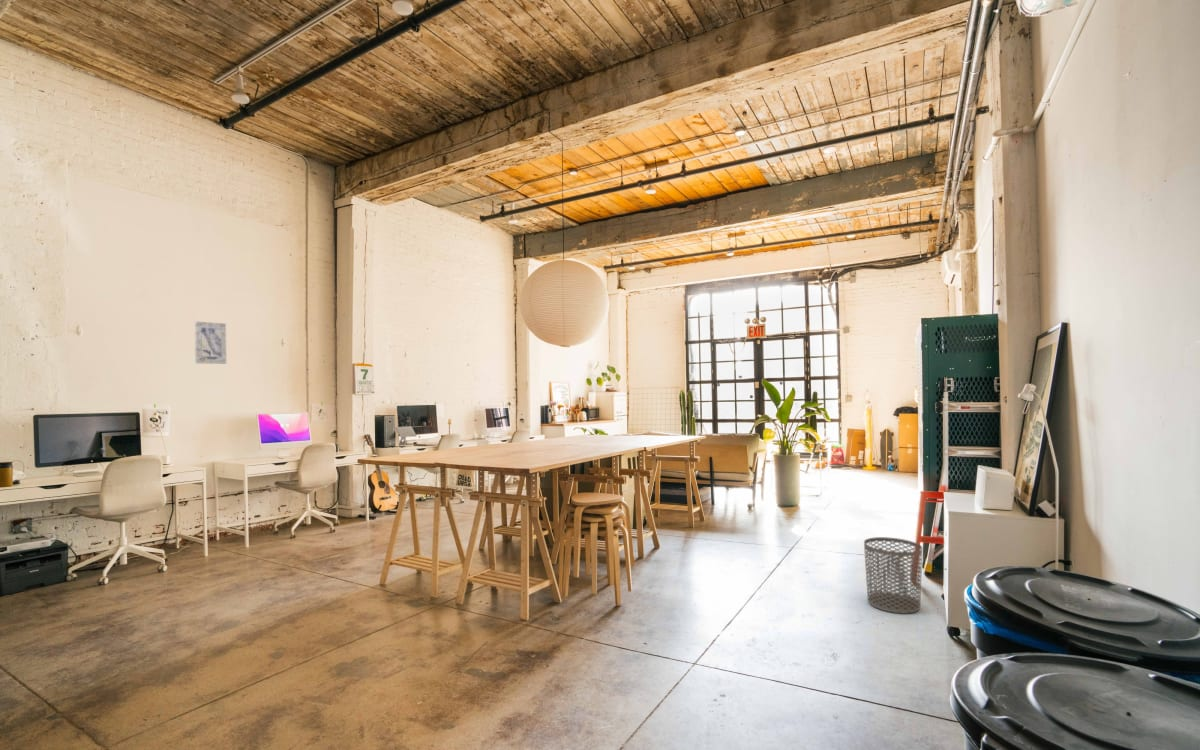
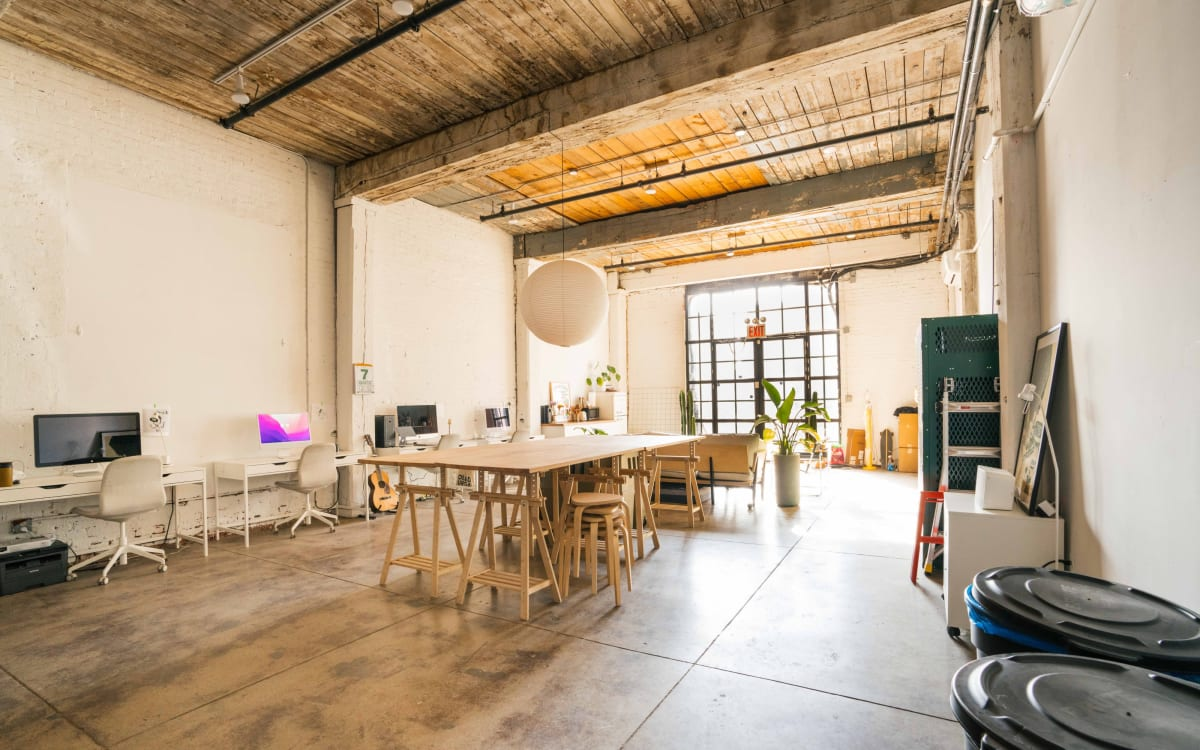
- waste bin [863,536,923,615]
- wall art [194,320,227,365]
